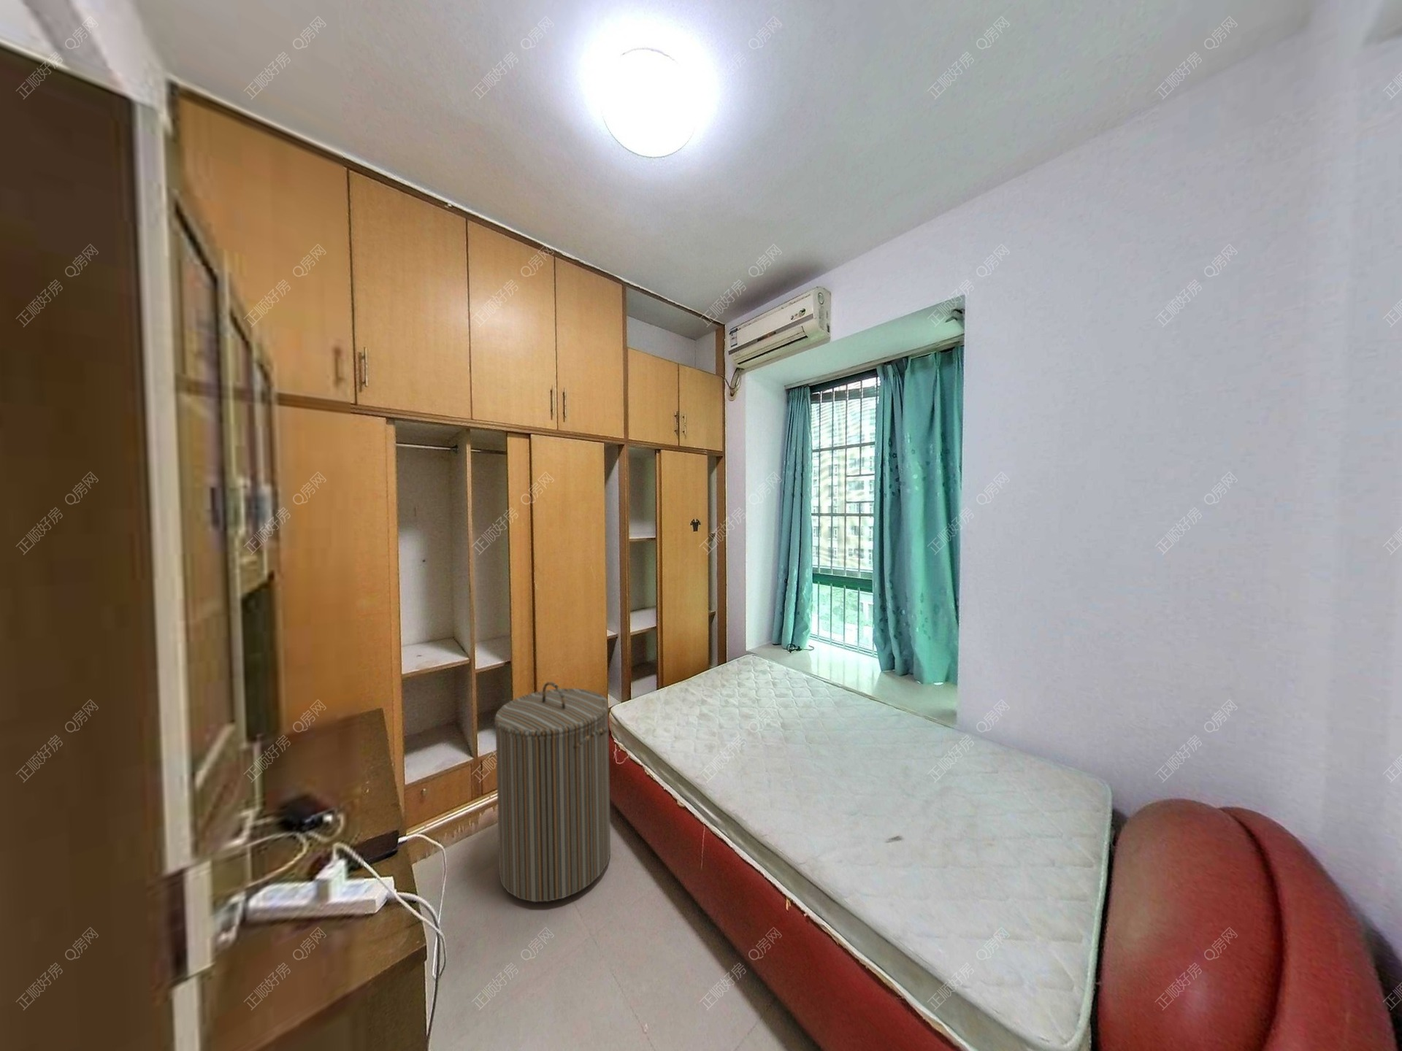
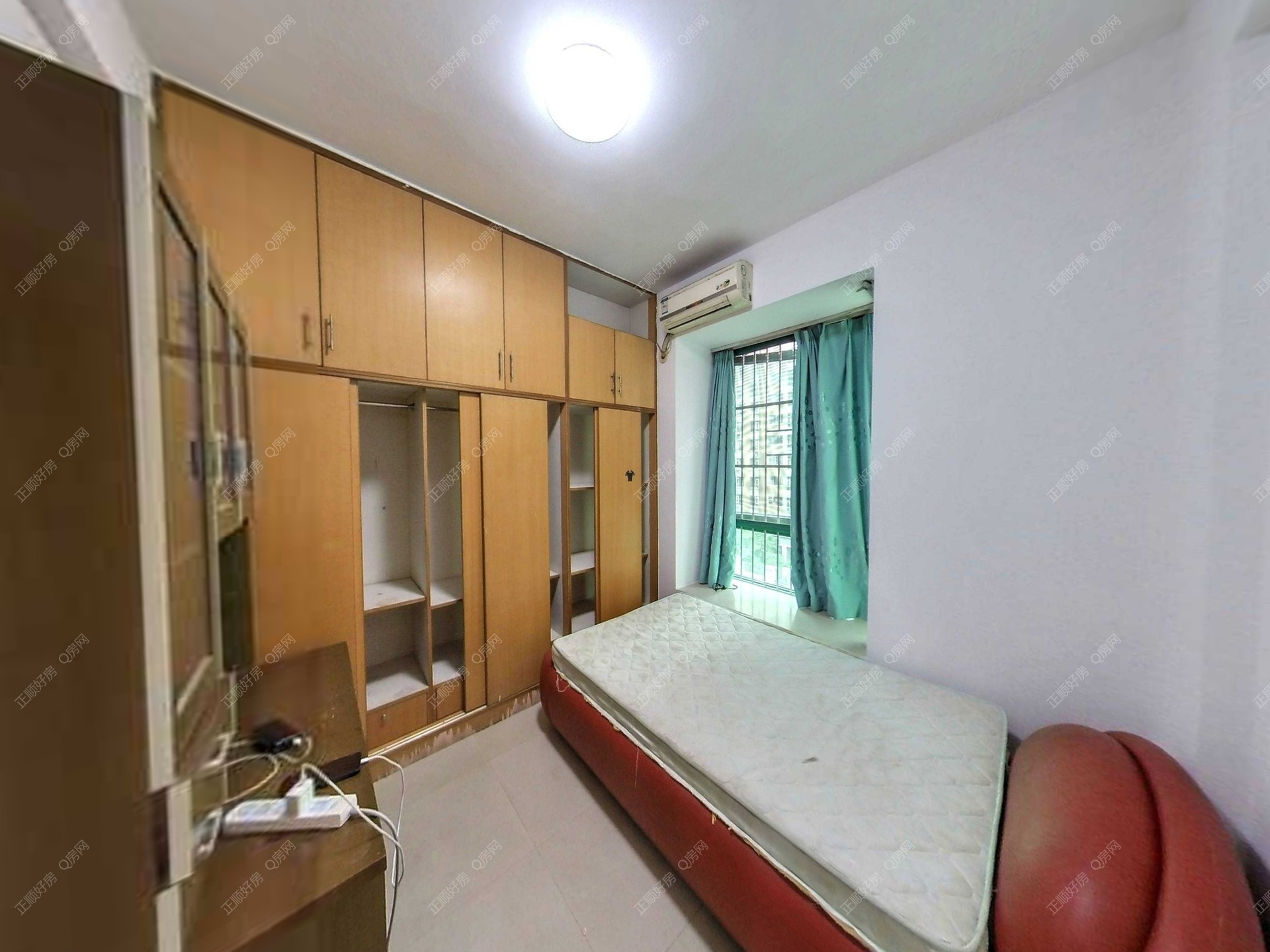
- laundry hamper [493,681,612,903]
